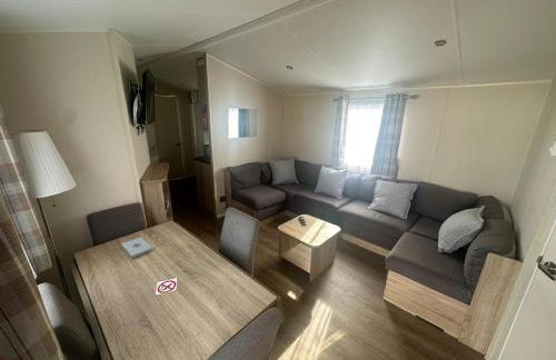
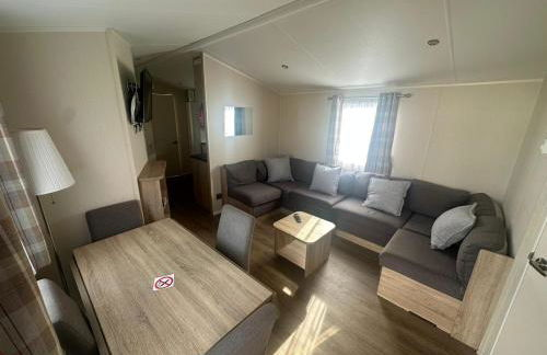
- notepad [120,237,153,259]
